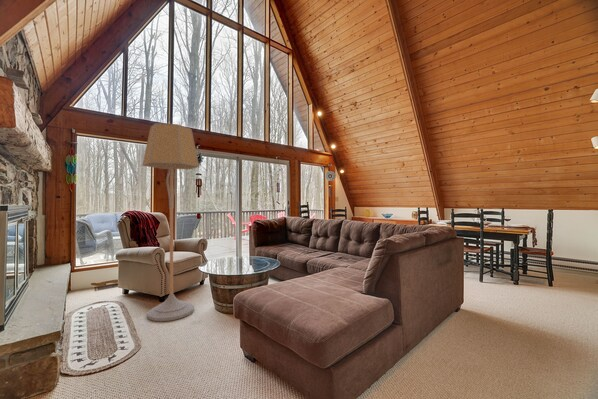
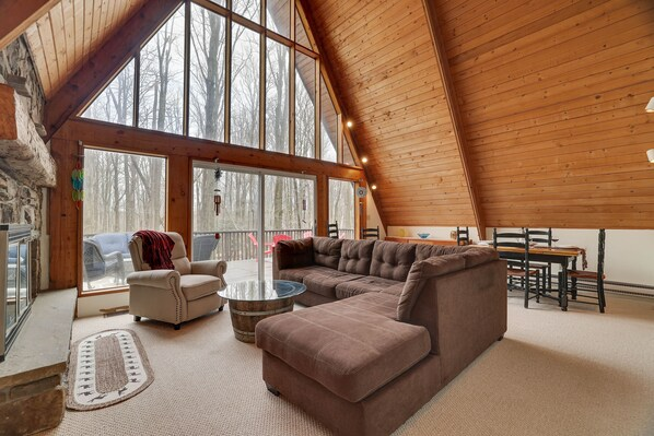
- floor lamp [141,122,200,322]
